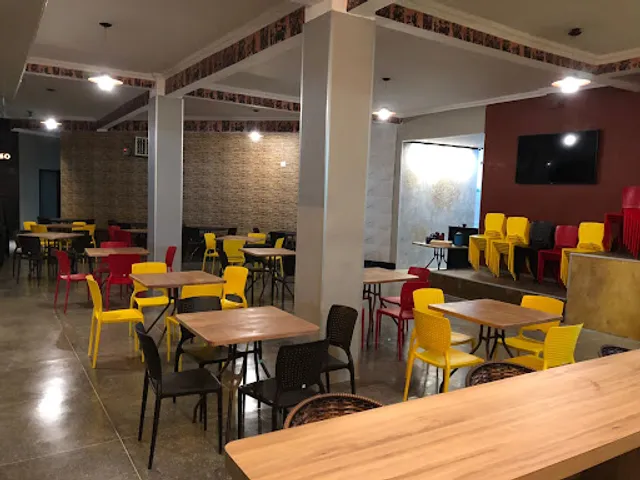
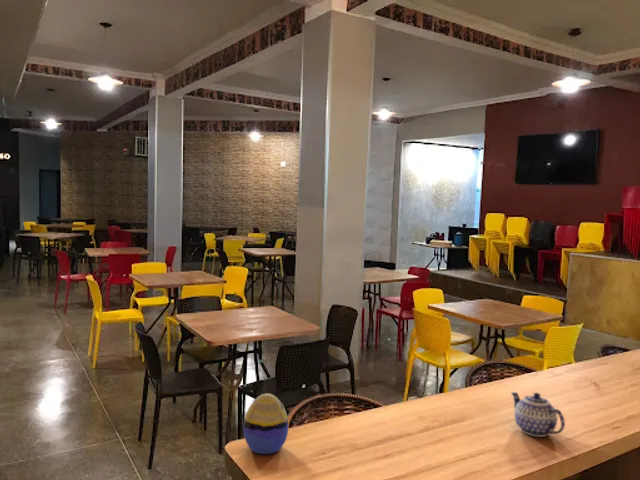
+ teapot [510,391,566,438]
+ decorative egg [243,393,289,455]
